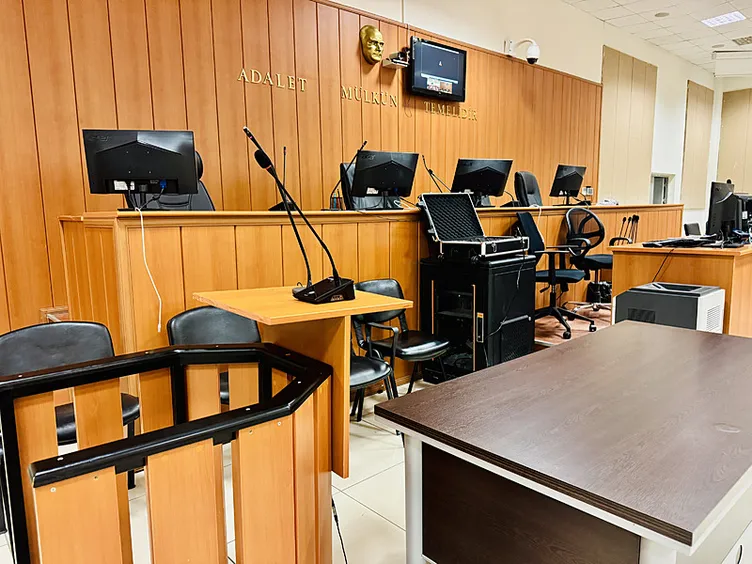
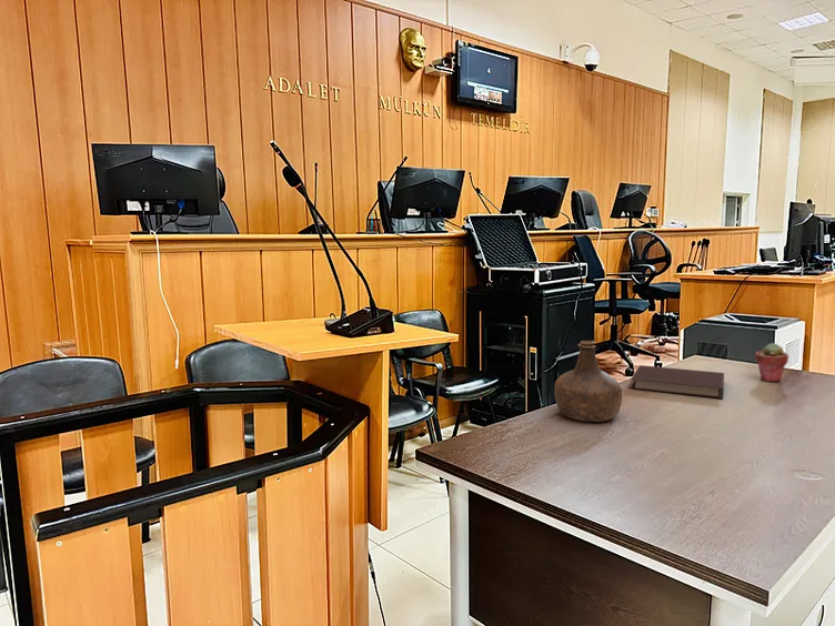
+ notebook [630,364,725,400]
+ potted succulent [754,342,789,383]
+ bottle [553,340,623,423]
